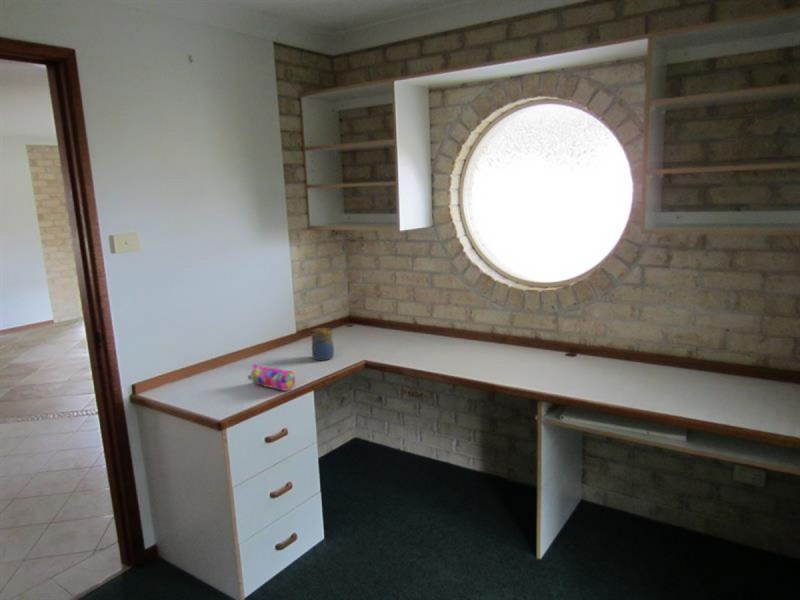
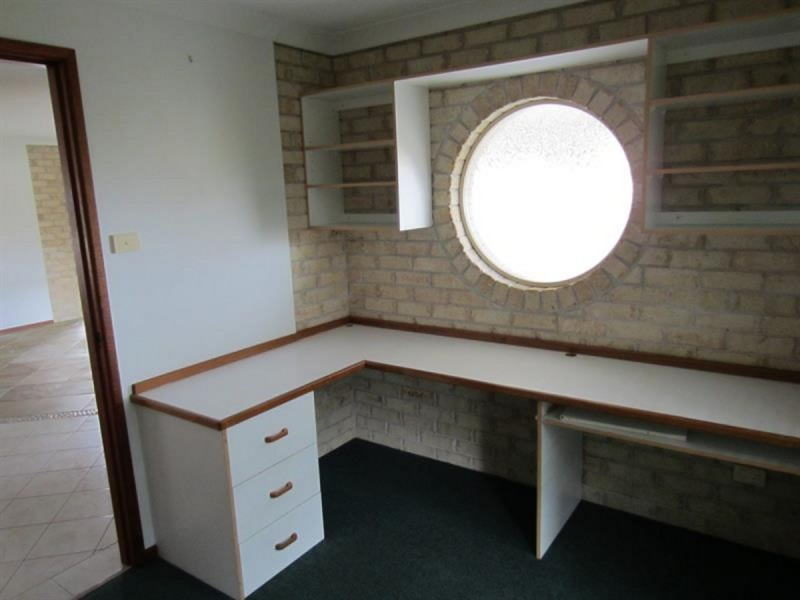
- pencil case [247,362,296,392]
- jar [310,327,335,361]
